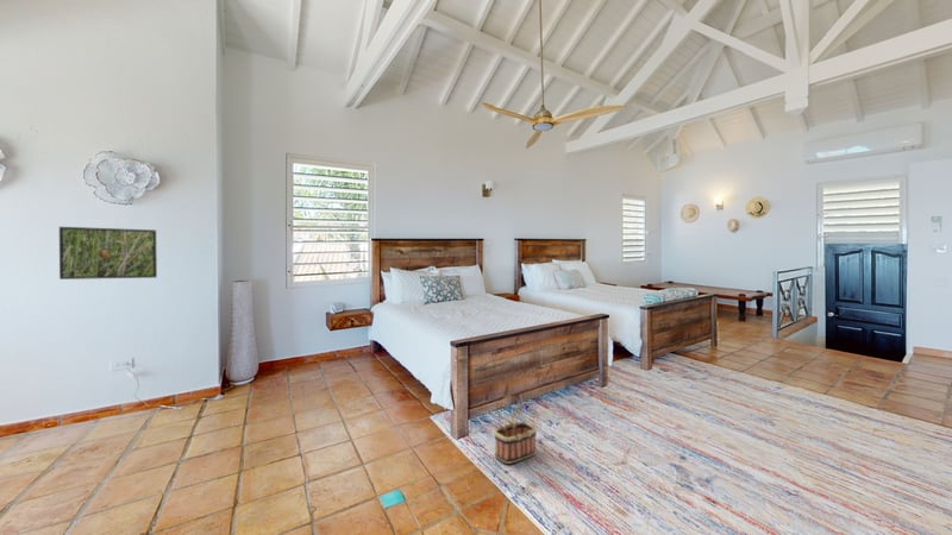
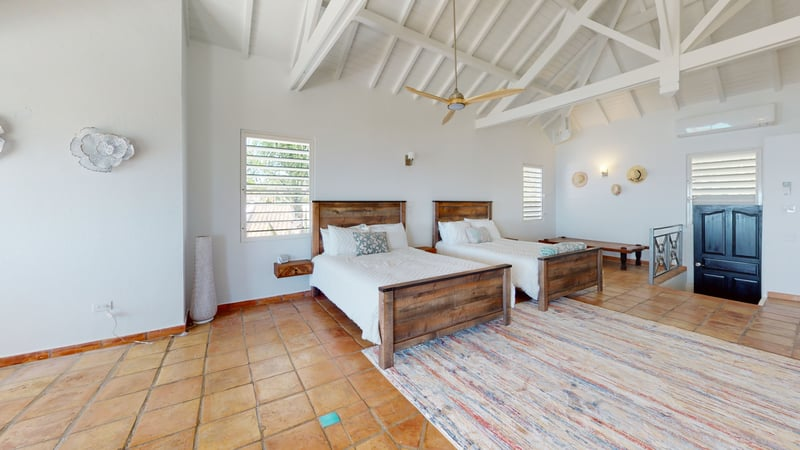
- basket [493,395,538,465]
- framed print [58,226,158,281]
